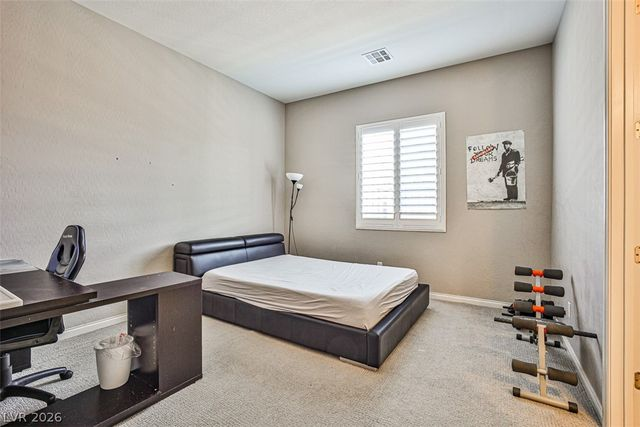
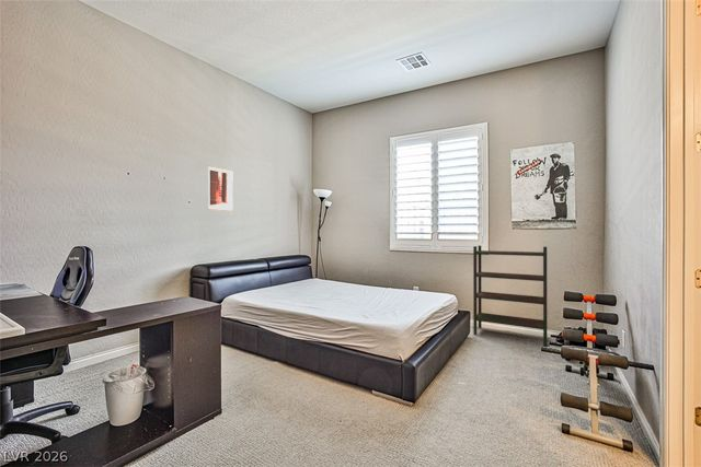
+ wall art [207,164,234,212]
+ bookshelf [472,245,548,347]
